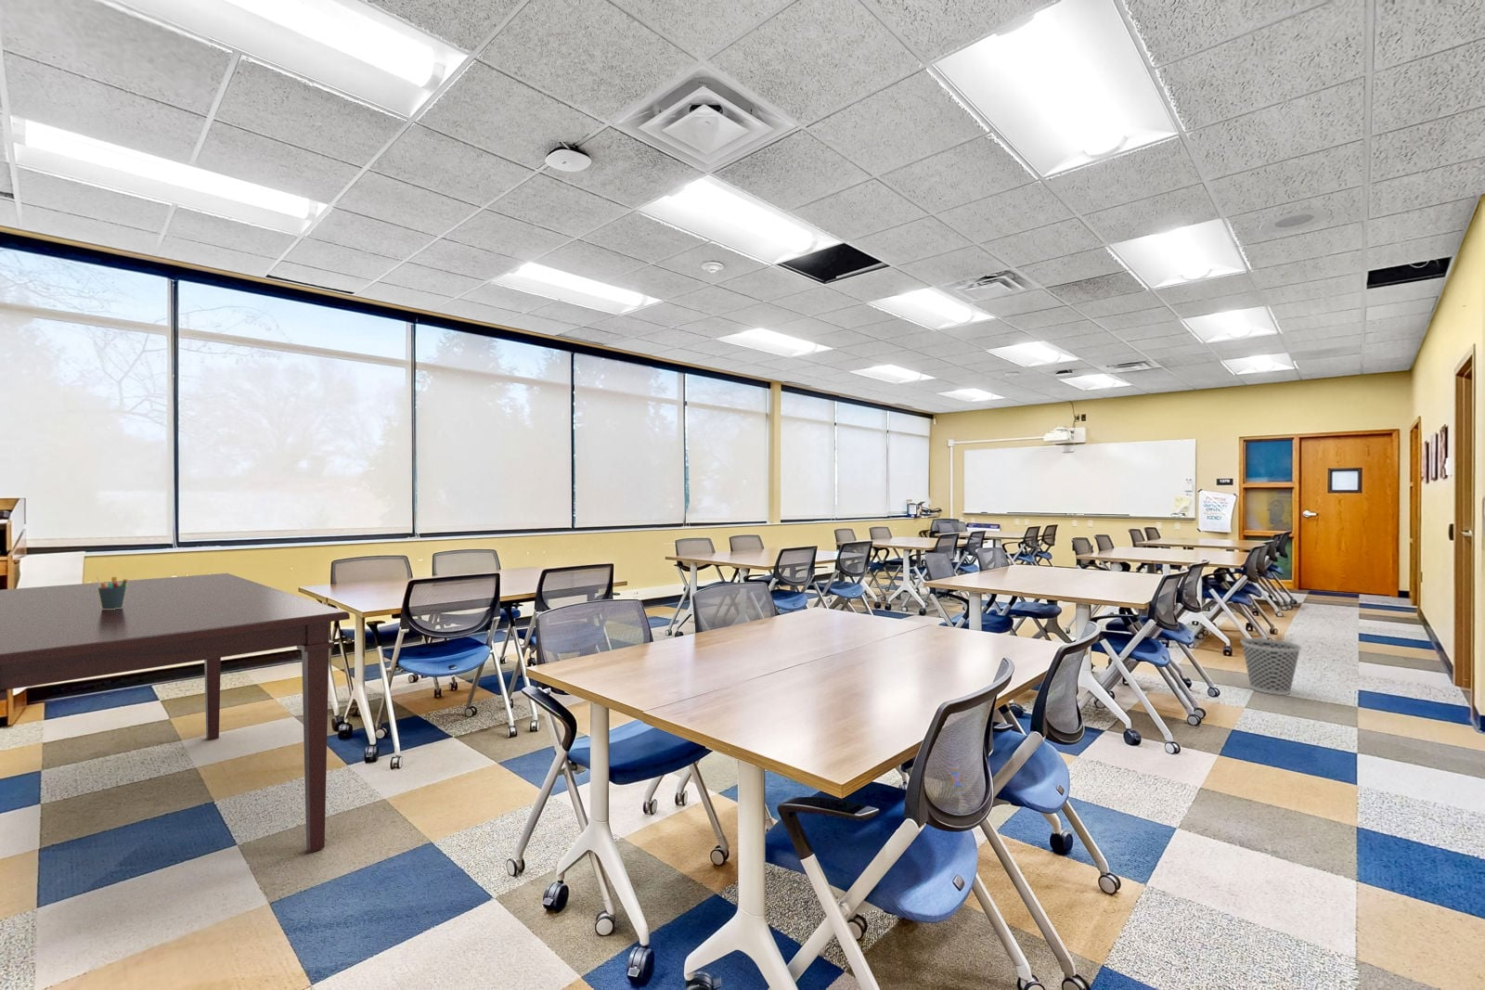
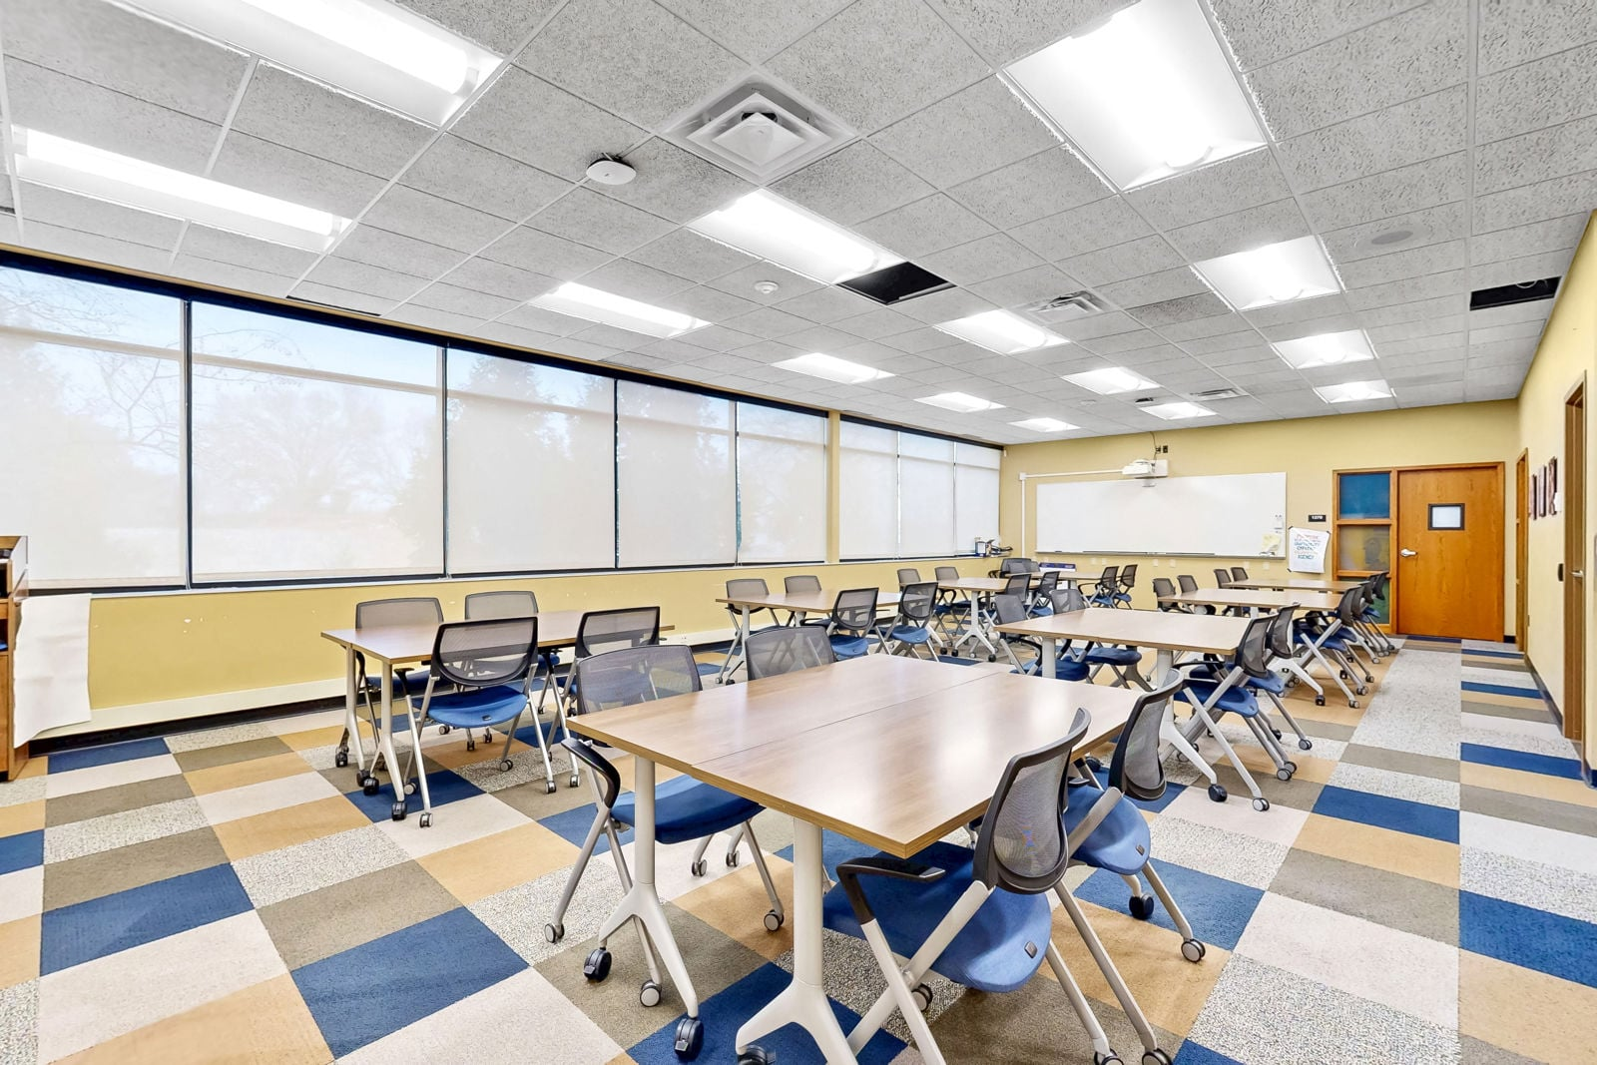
- pen holder [96,576,129,610]
- dining table [0,572,351,854]
- wastebasket [1239,638,1303,696]
